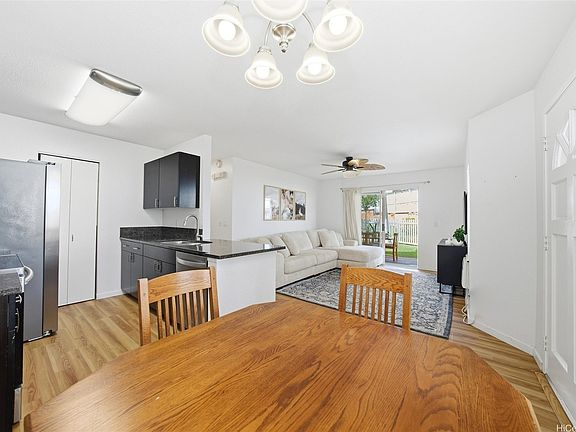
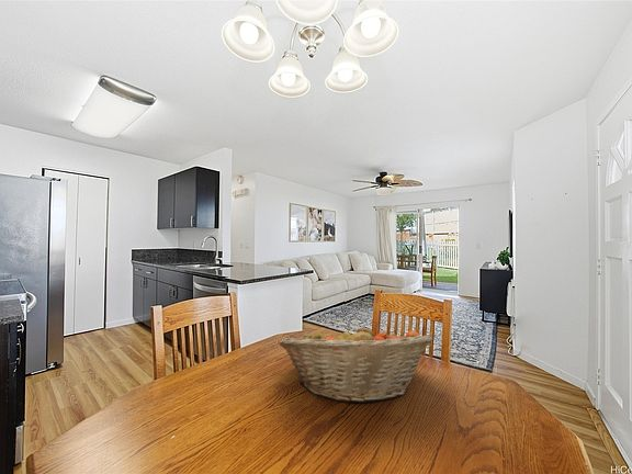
+ fruit basket [279,323,433,404]
